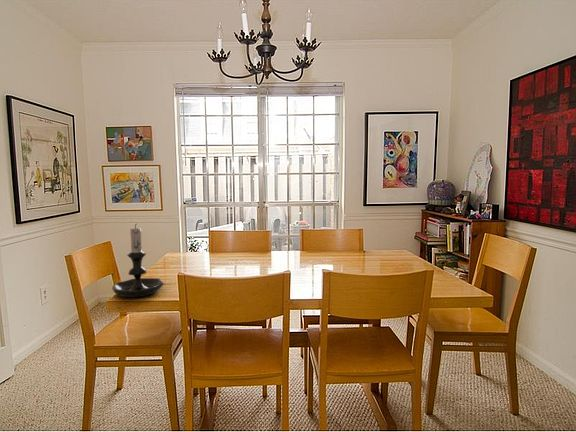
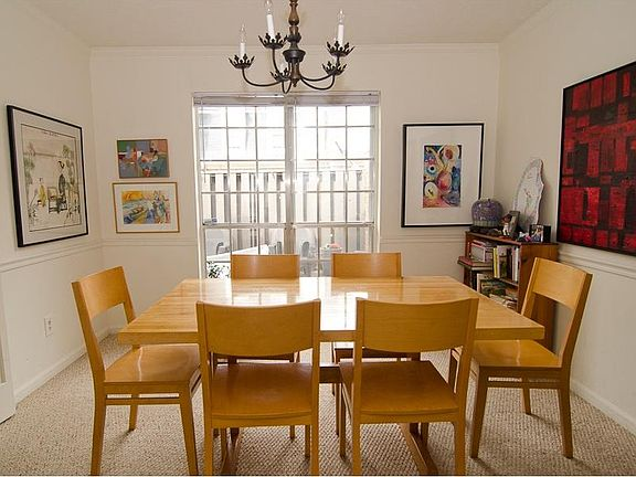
- candle holder [111,223,166,298]
